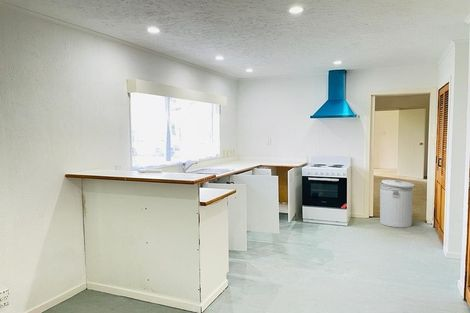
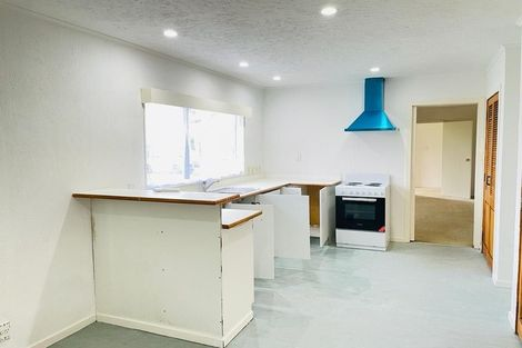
- can [379,179,416,228]
